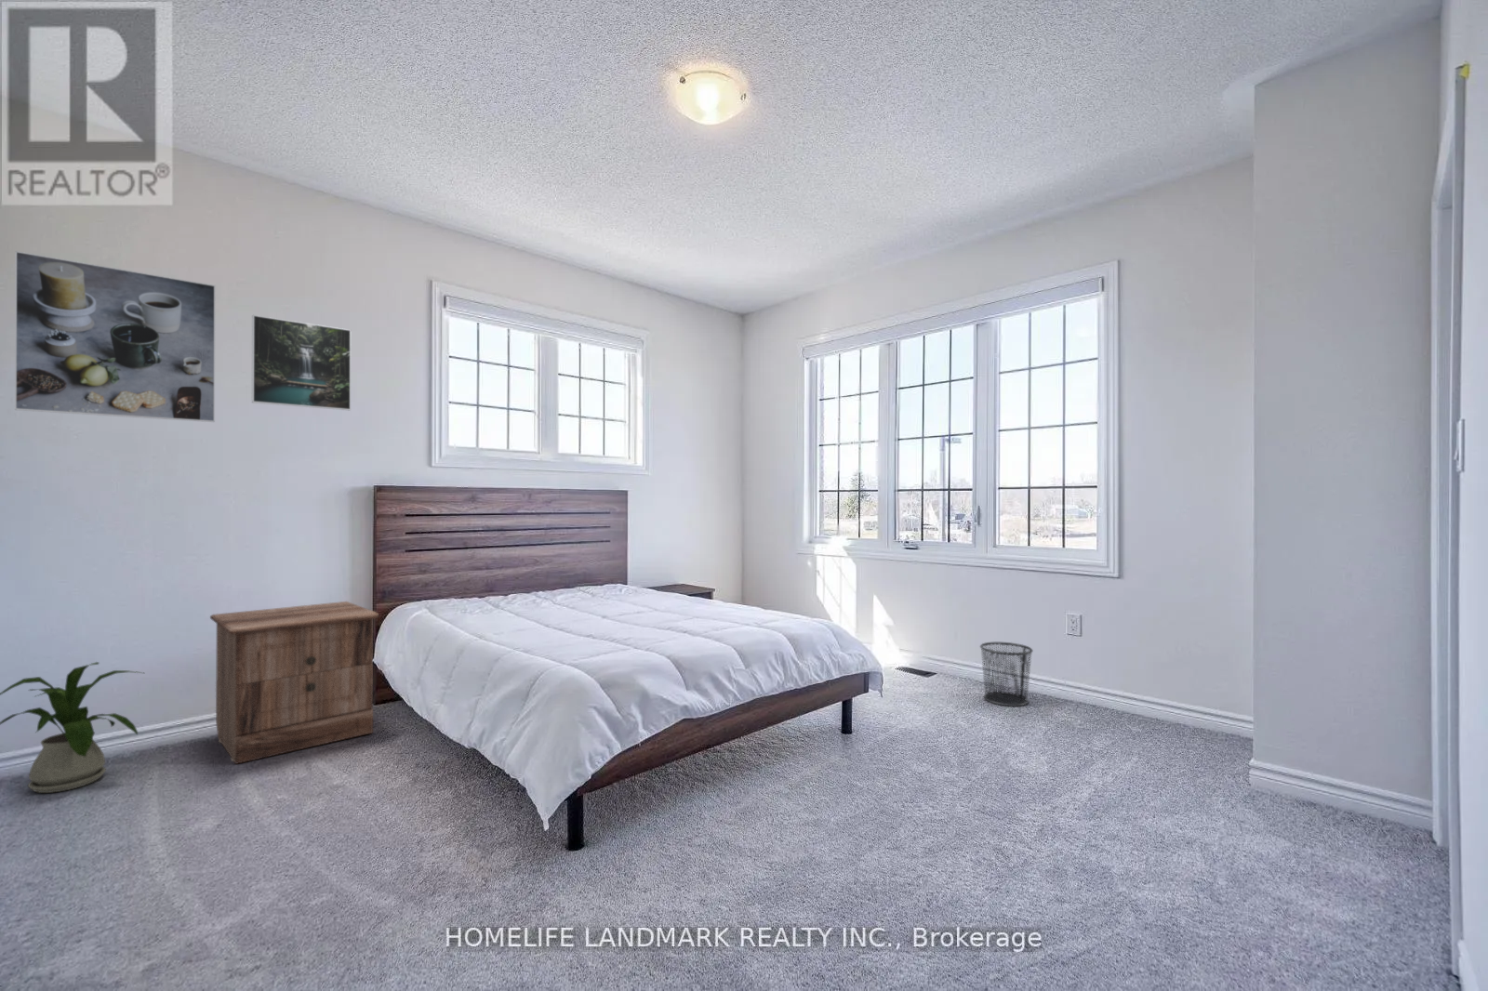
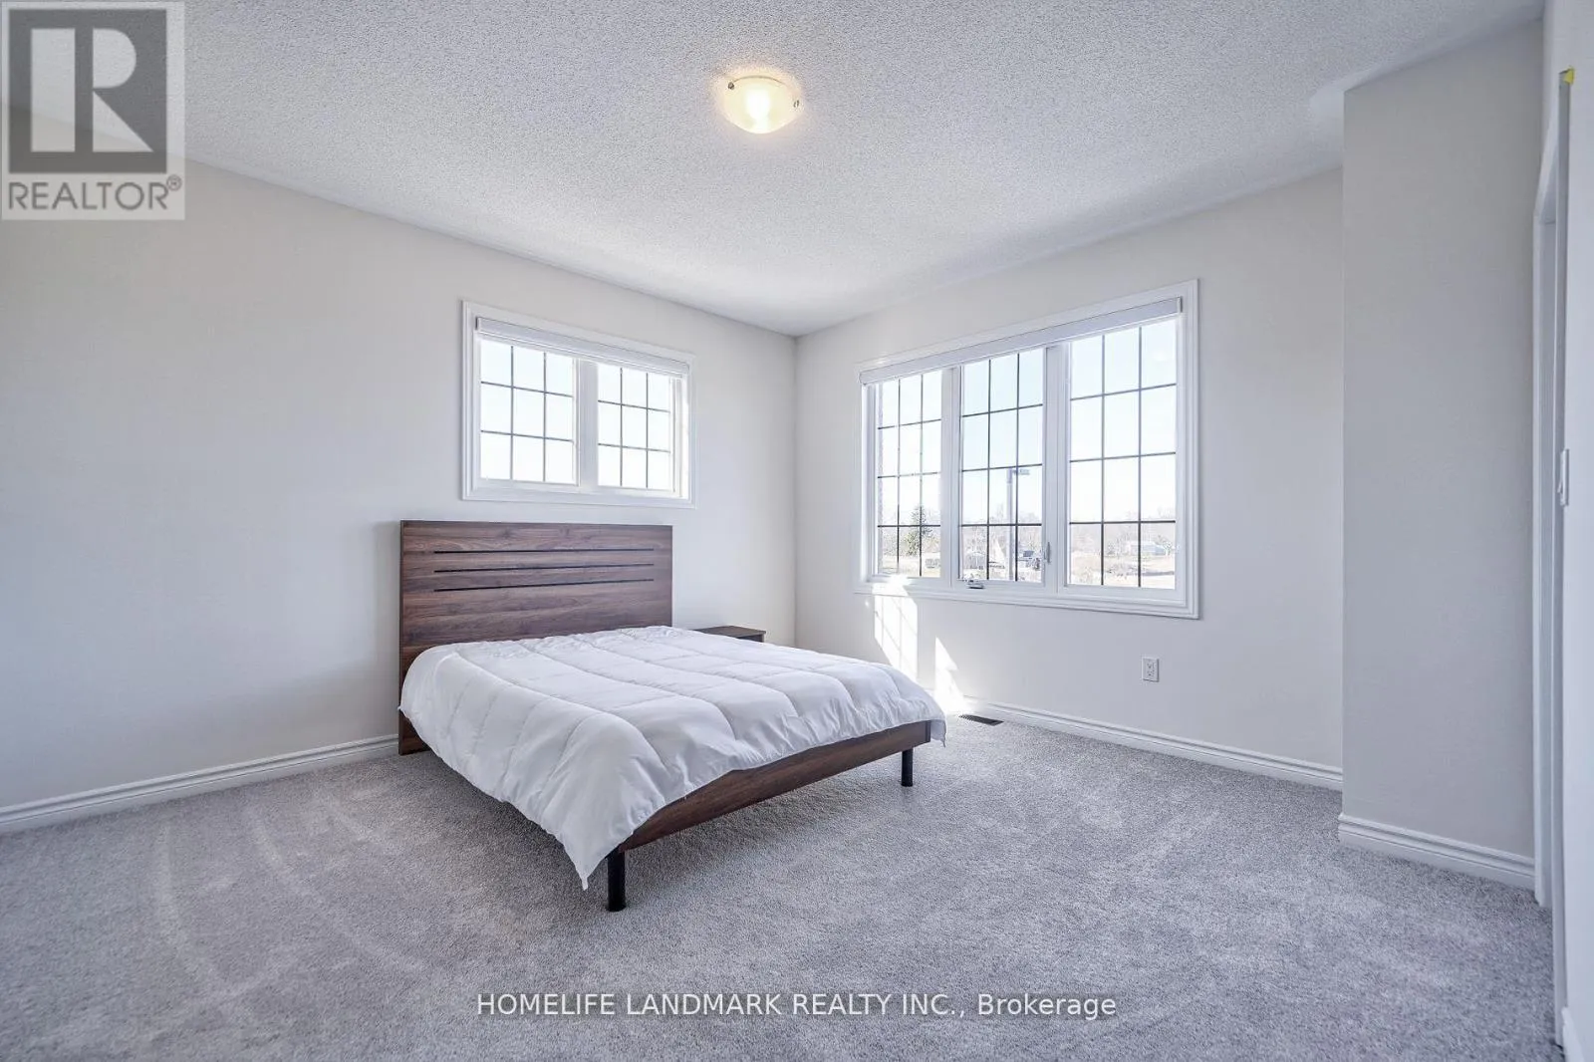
- waste bin [979,641,1034,708]
- house plant [0,661,144,794]
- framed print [14,250,217,423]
- nightstand [209,601,381,765]
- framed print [251,314,352,411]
